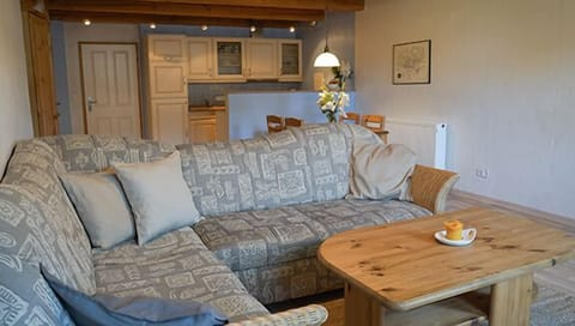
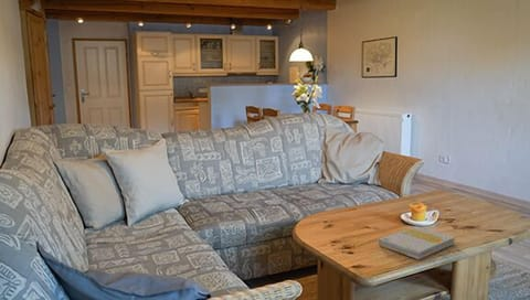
+ book [378,225,456,260]
